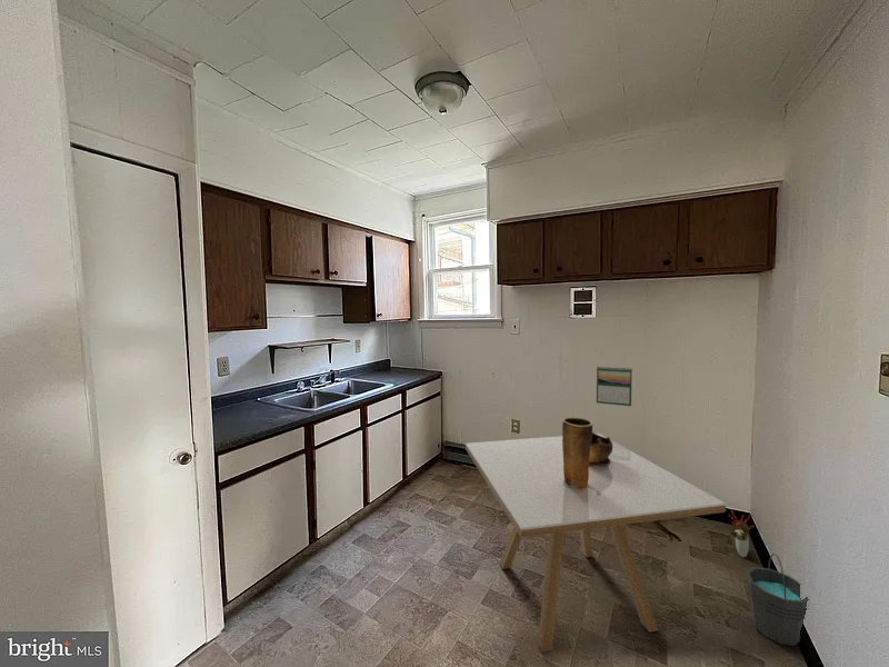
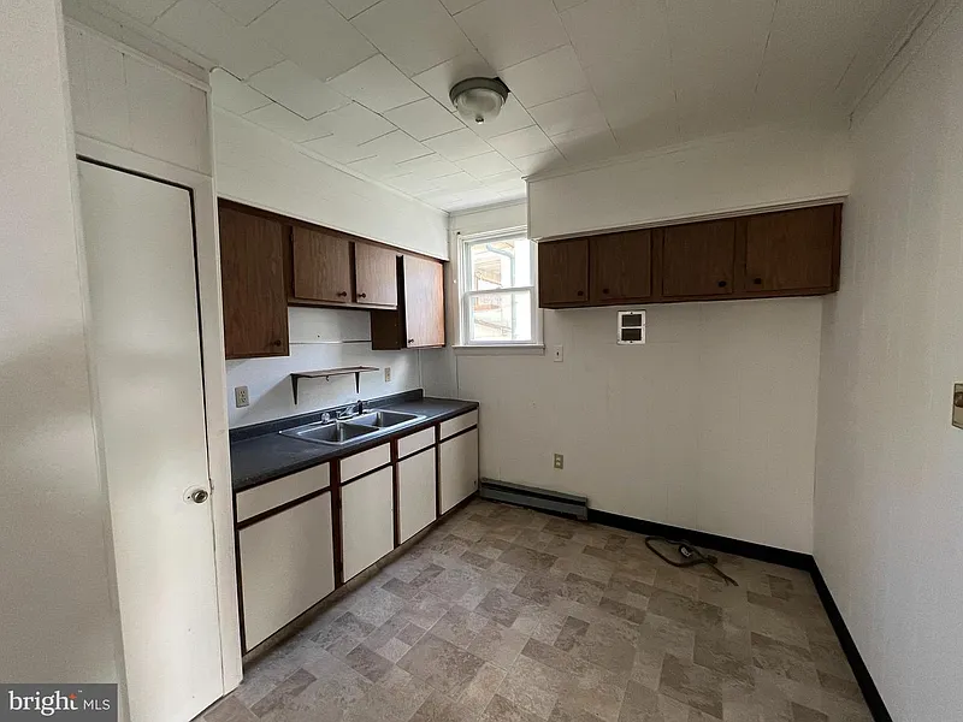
- decorative bowl [589,431,612,466]
- vase [561,416,595,489]
- decorative plant [728,510,755,558]
- calendar [596,365,633,407]
- dining table [465,432,727,653]
- bucket [746,552,810,647]
